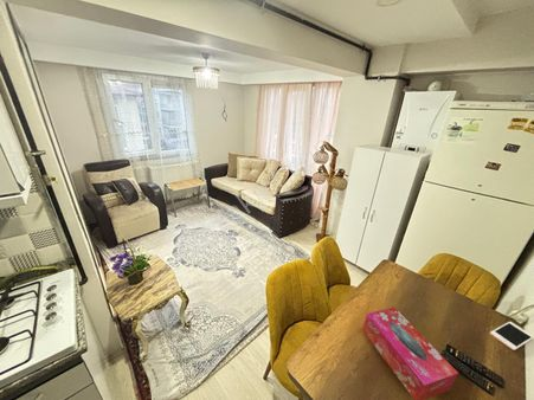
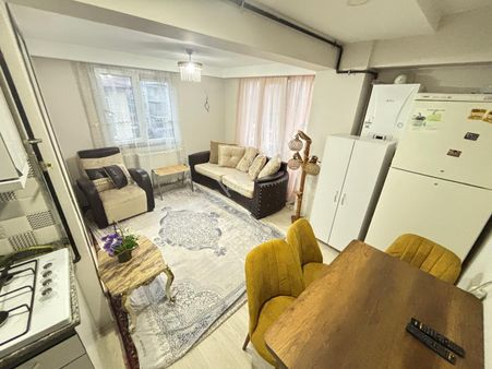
- tissue box [361,307,459,400]
- cell phone [489,321,534,351]
